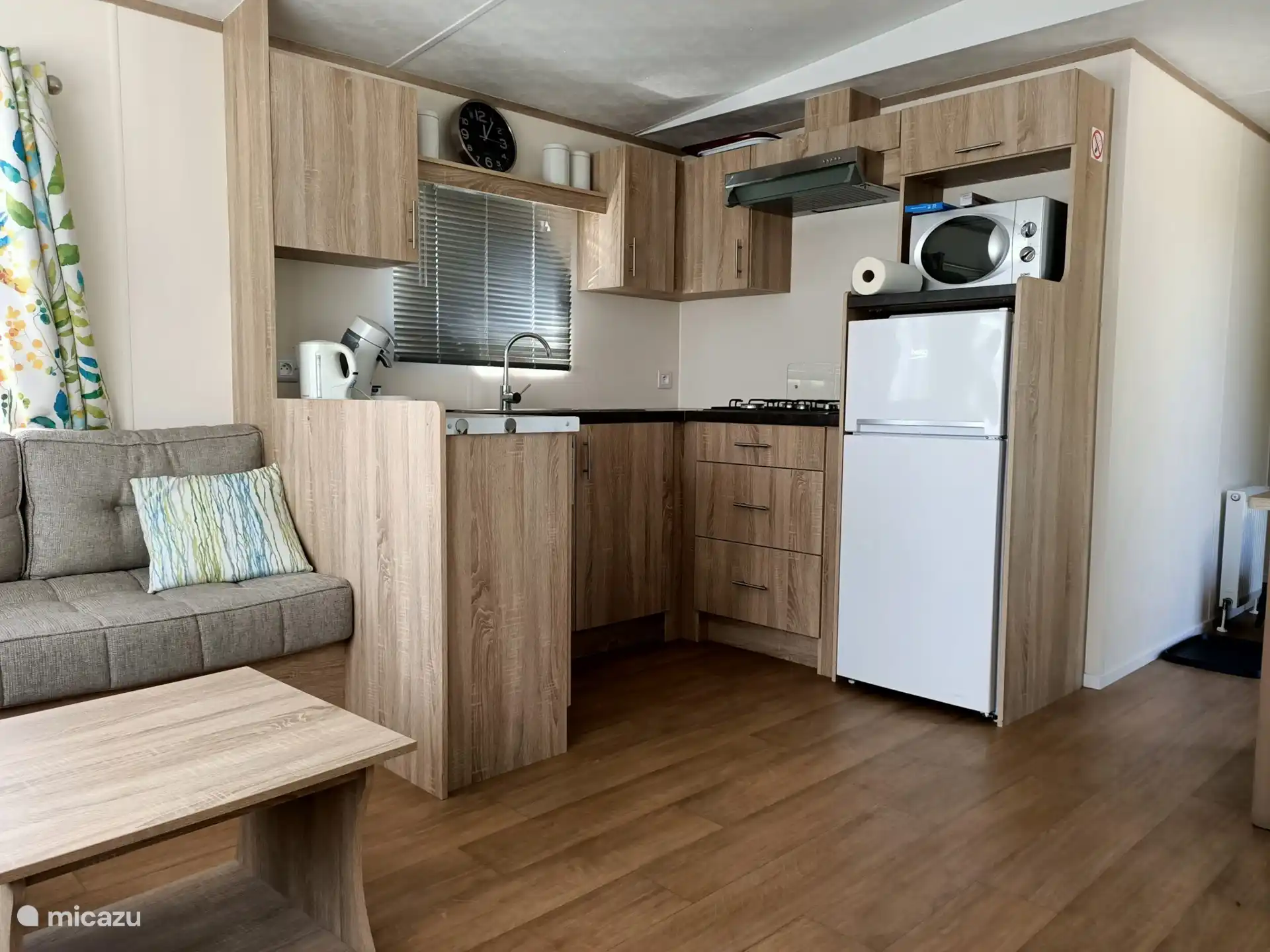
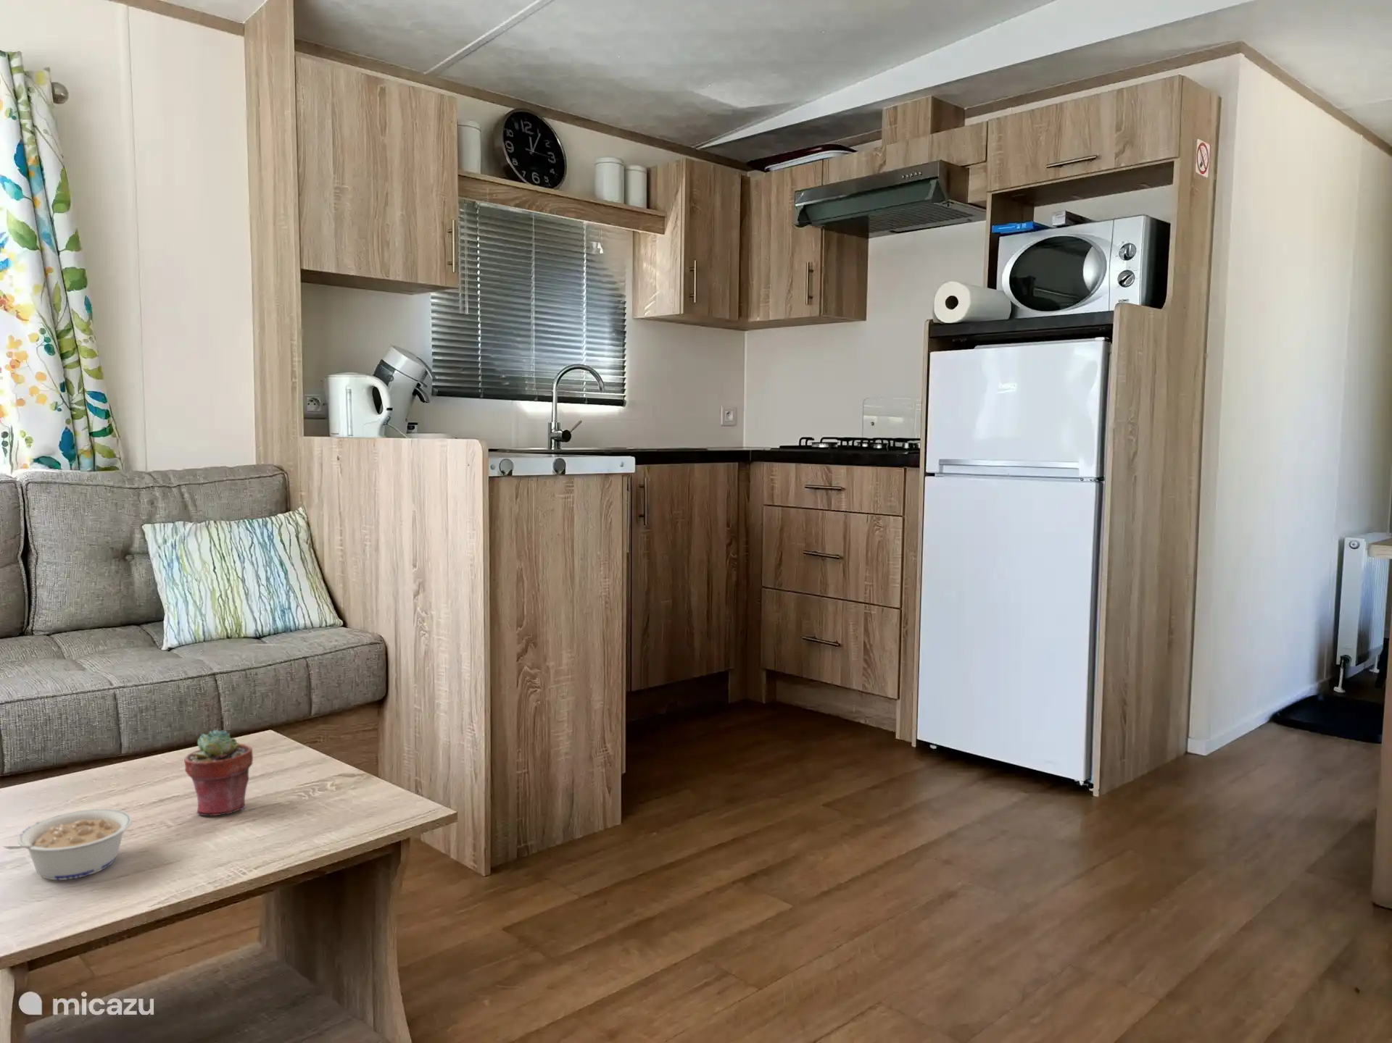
+ legume [2,809,134,881]
+ potted succulent [183,729,254,816]
